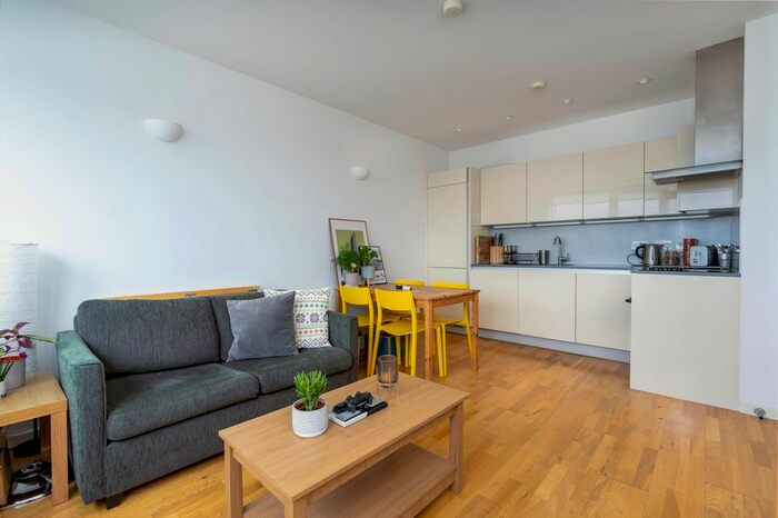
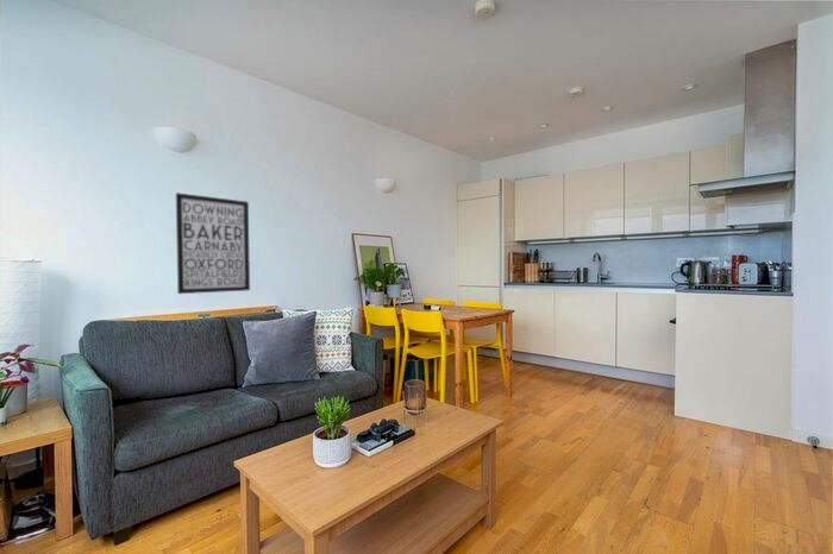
+ wall art [175,191,251,295]
